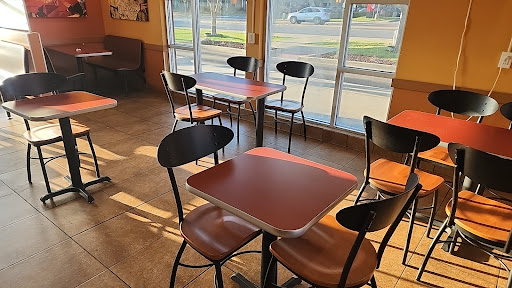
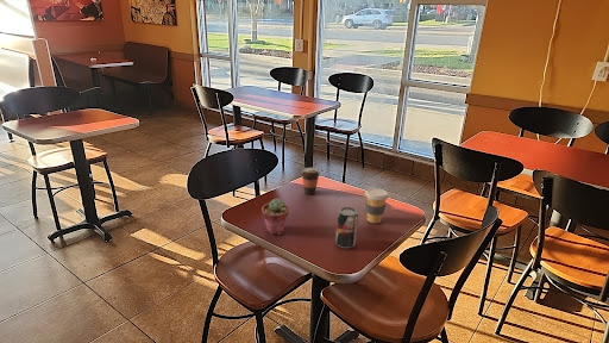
+ coffee cup [300,167,321,195]
+ coffee cup [364,187,390,224]
+ potted succulent [260,198,290,236]
+ beverage can [334,206,359,249]
